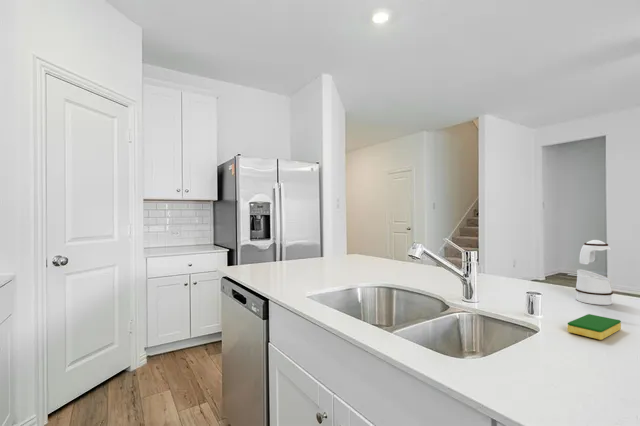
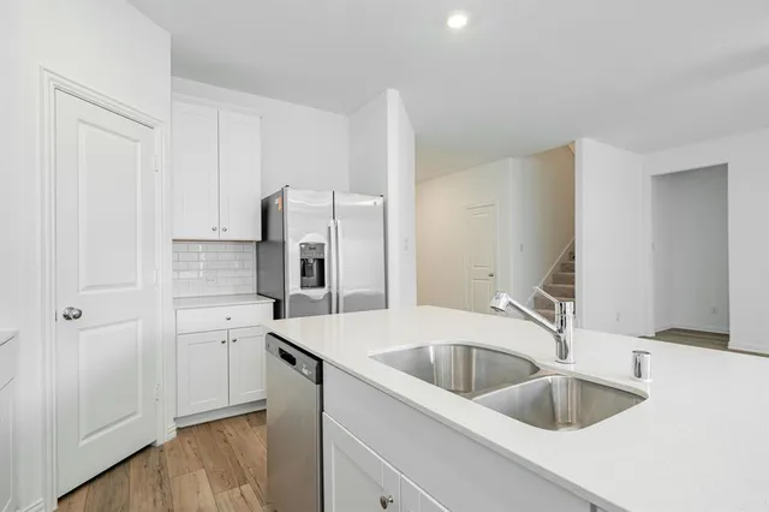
- dish sponge [567,313,622,341]
- soap dispenser [567,239,614,306]
